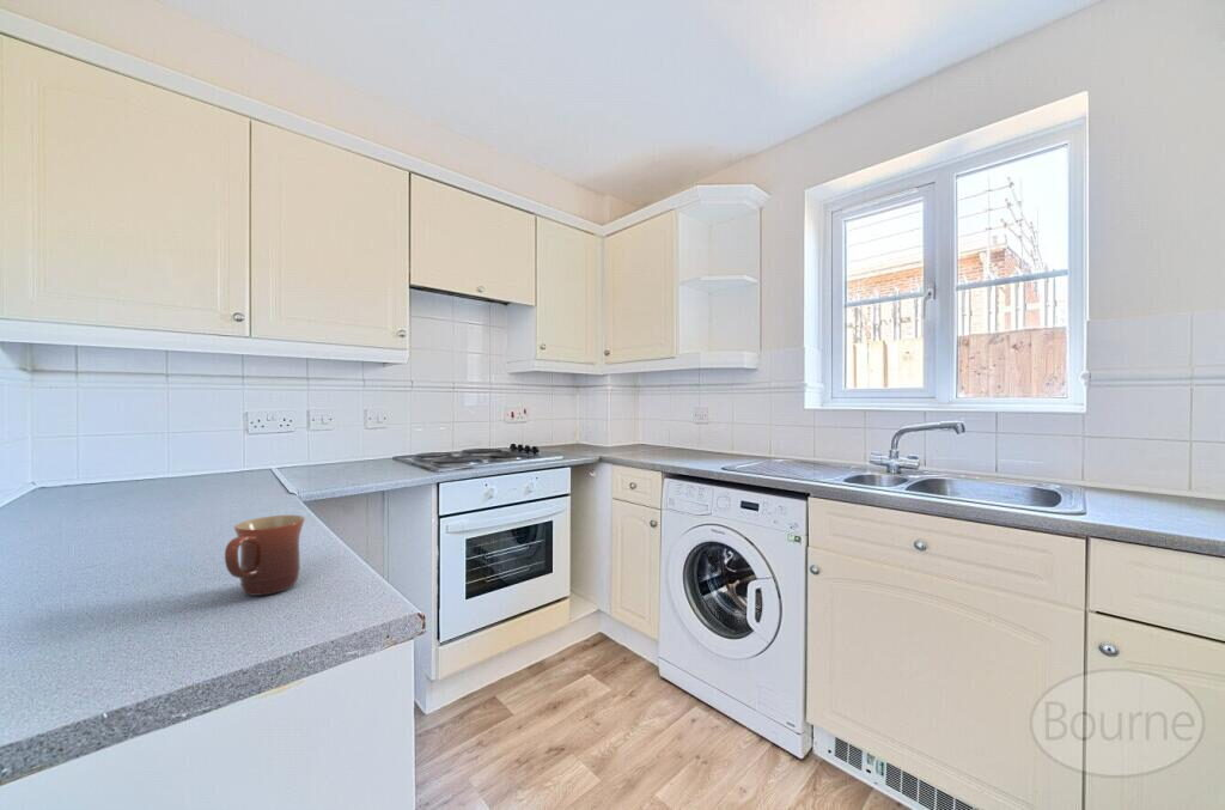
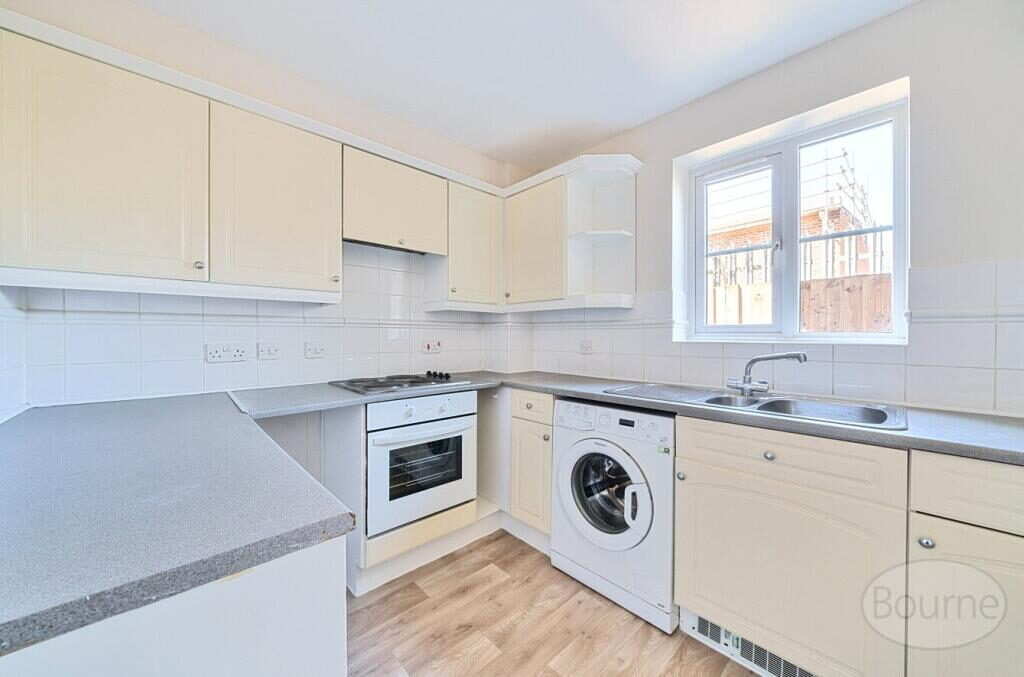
- mug [224,514,306,597]
